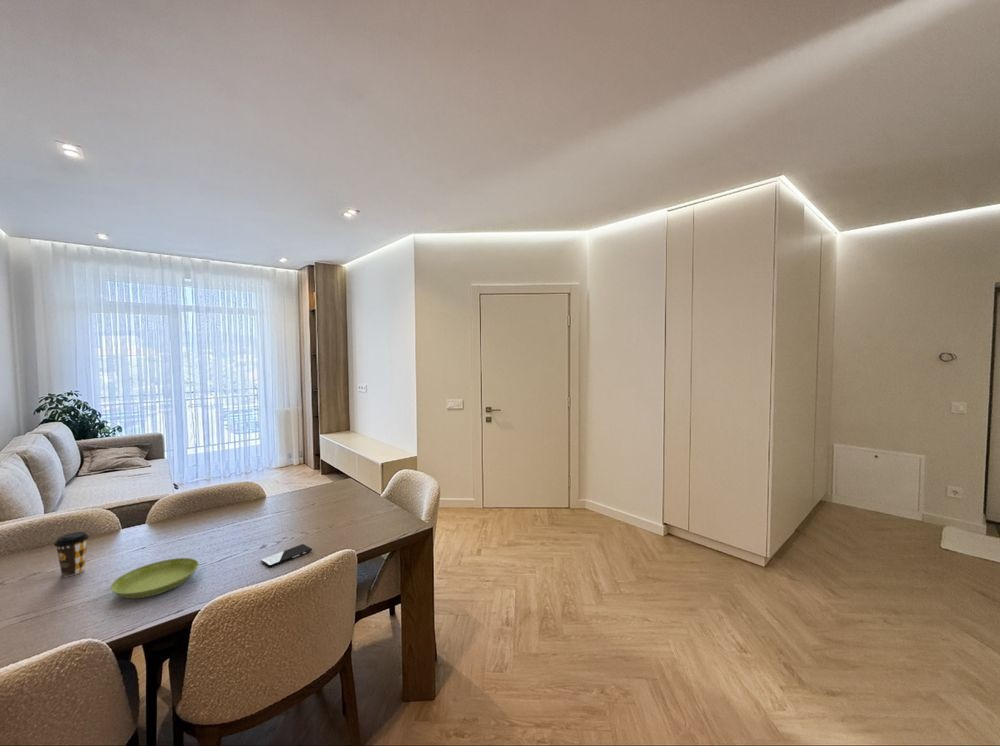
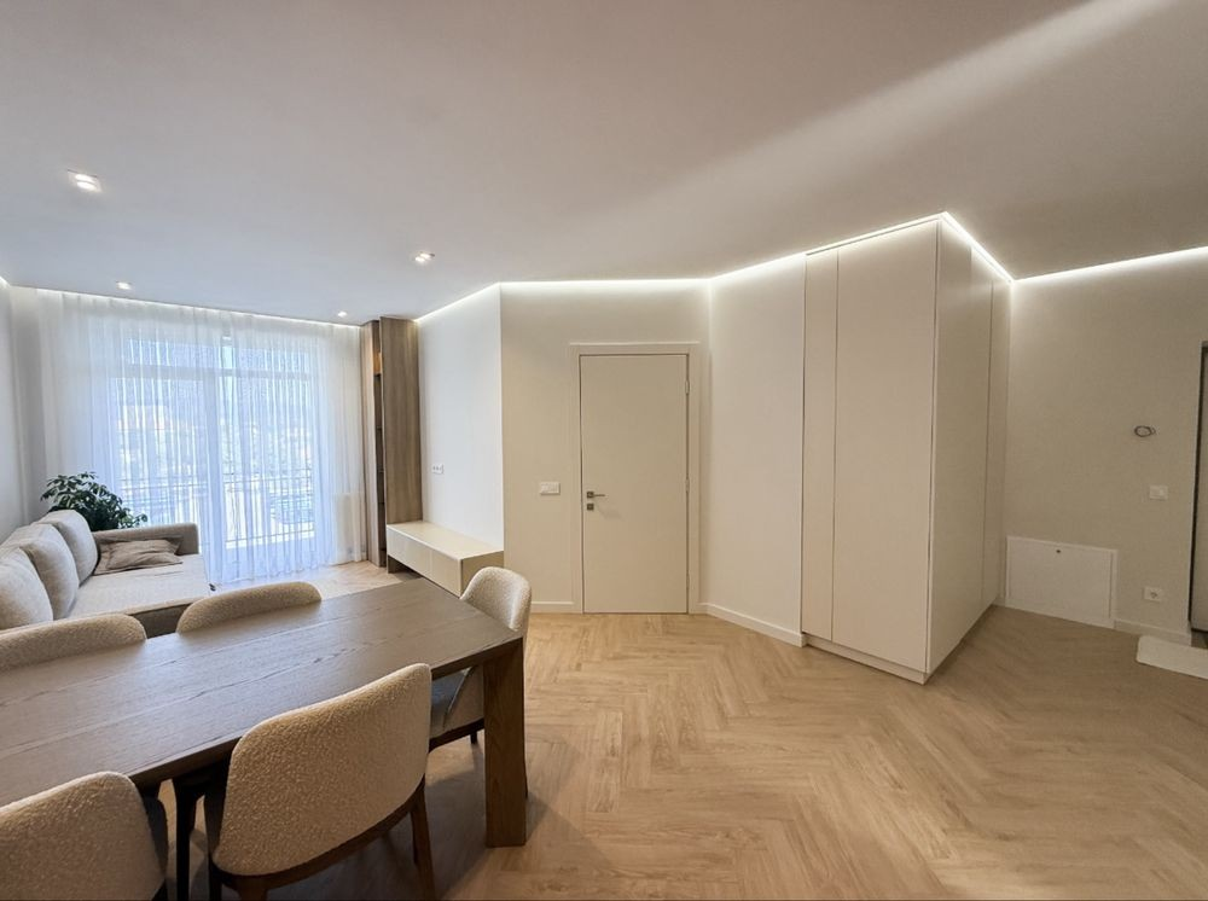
- saucer [110,557,200,599]
- coffee cup [53,531,90,577]
- smartphone [260,543,313,568]
